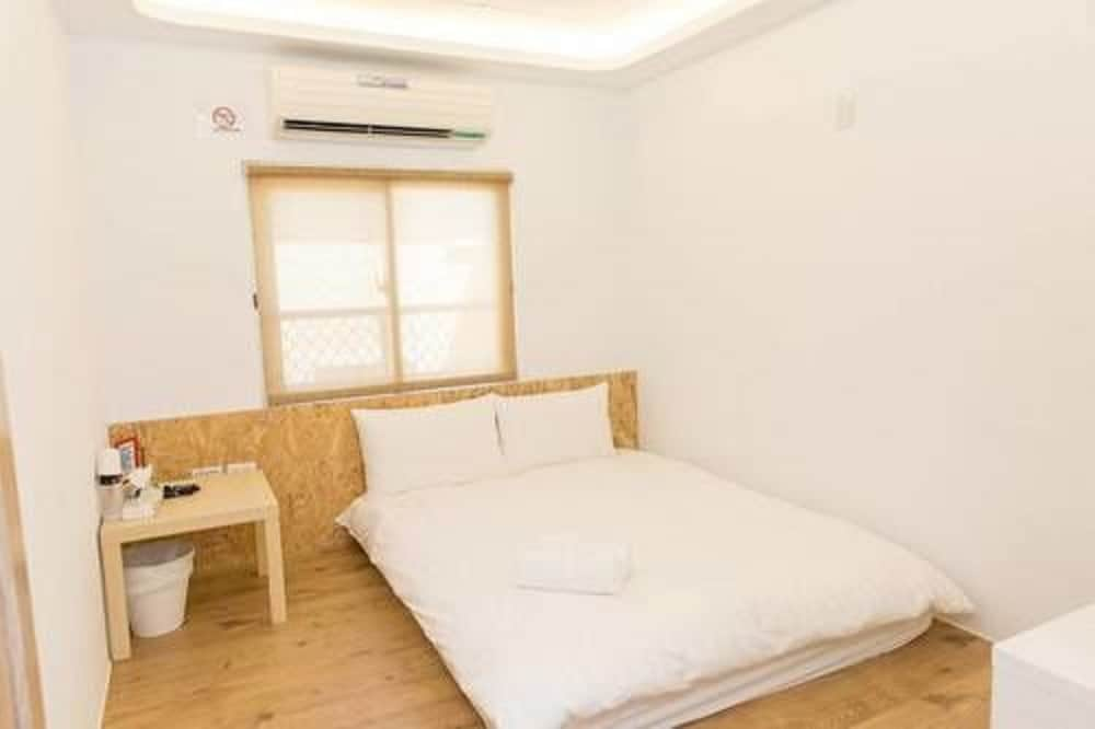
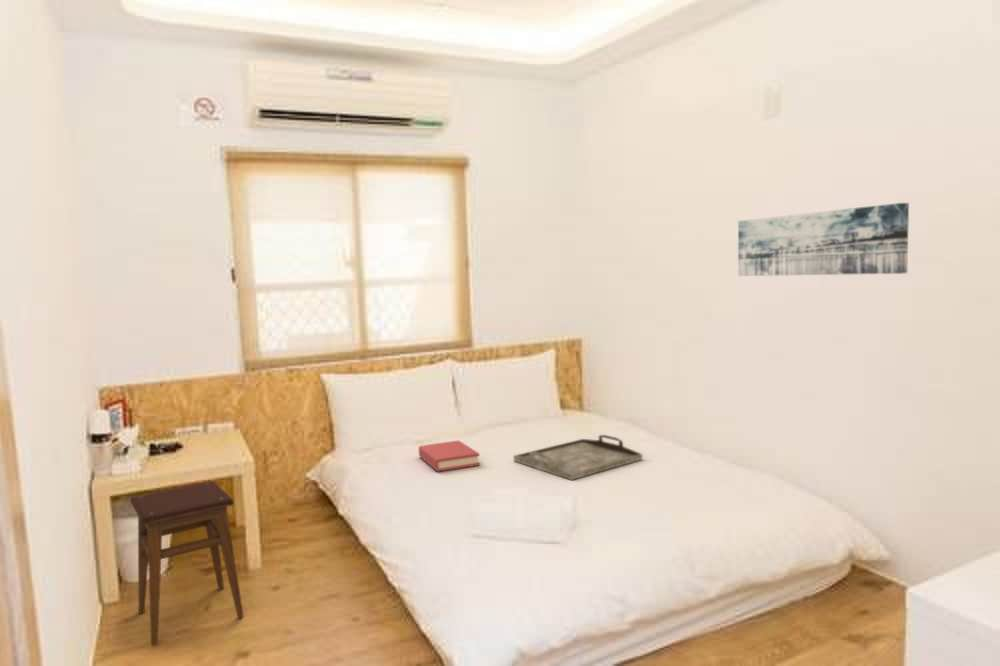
+ stool [129,480,244,646]
+ wall art [737,202,910,277]
+ serving tray [513,434,643,481]
+ hardback book [418,439,481,473]
